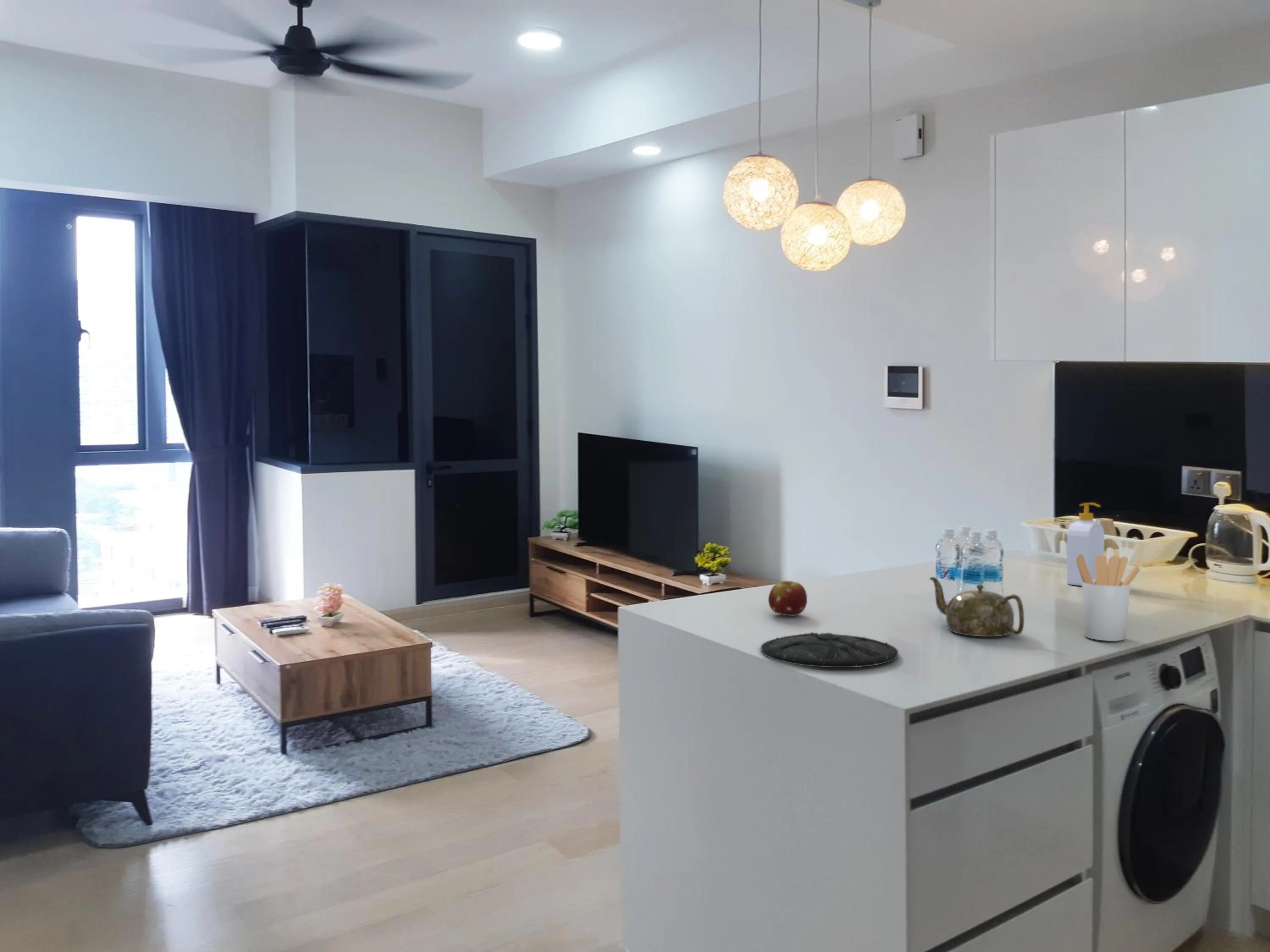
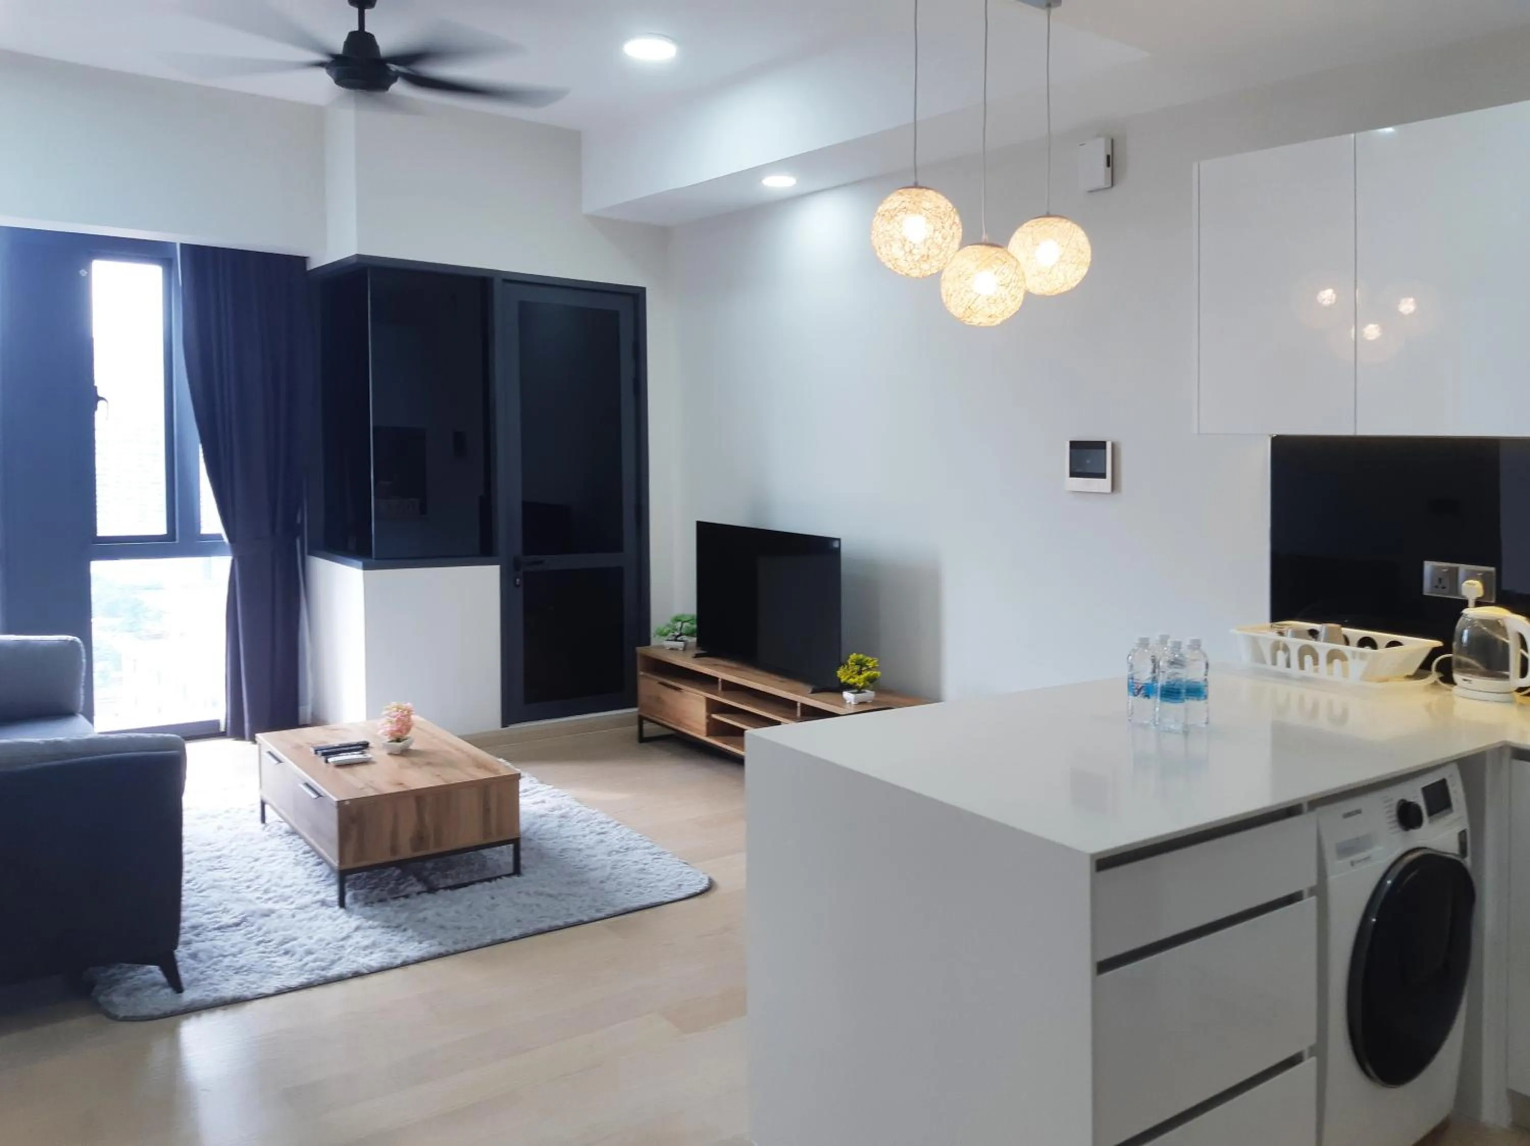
- fruit [768,581,808,616]
- soap bottle [1066,502,1105,586]
- utensil holder [1076,554,1141,641]
- teapot [929,576,1024,637]
- plate [760,632,899,668]
